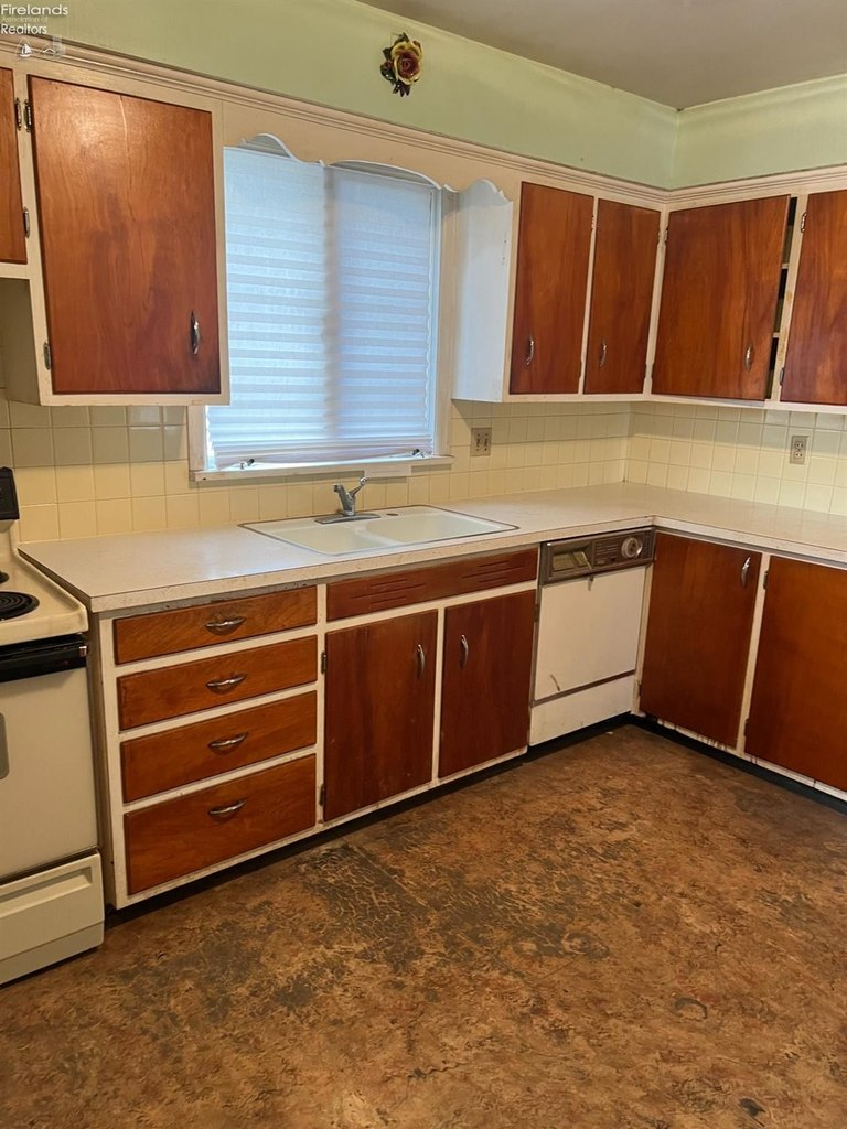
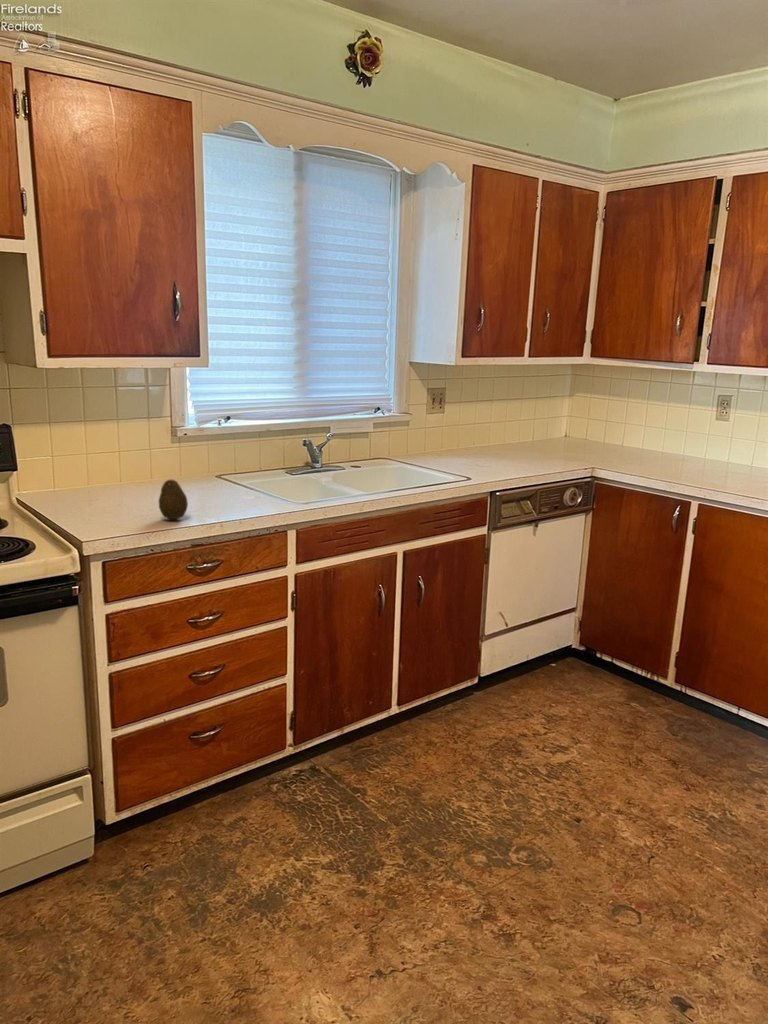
+ fruit [158,478,189,520]
